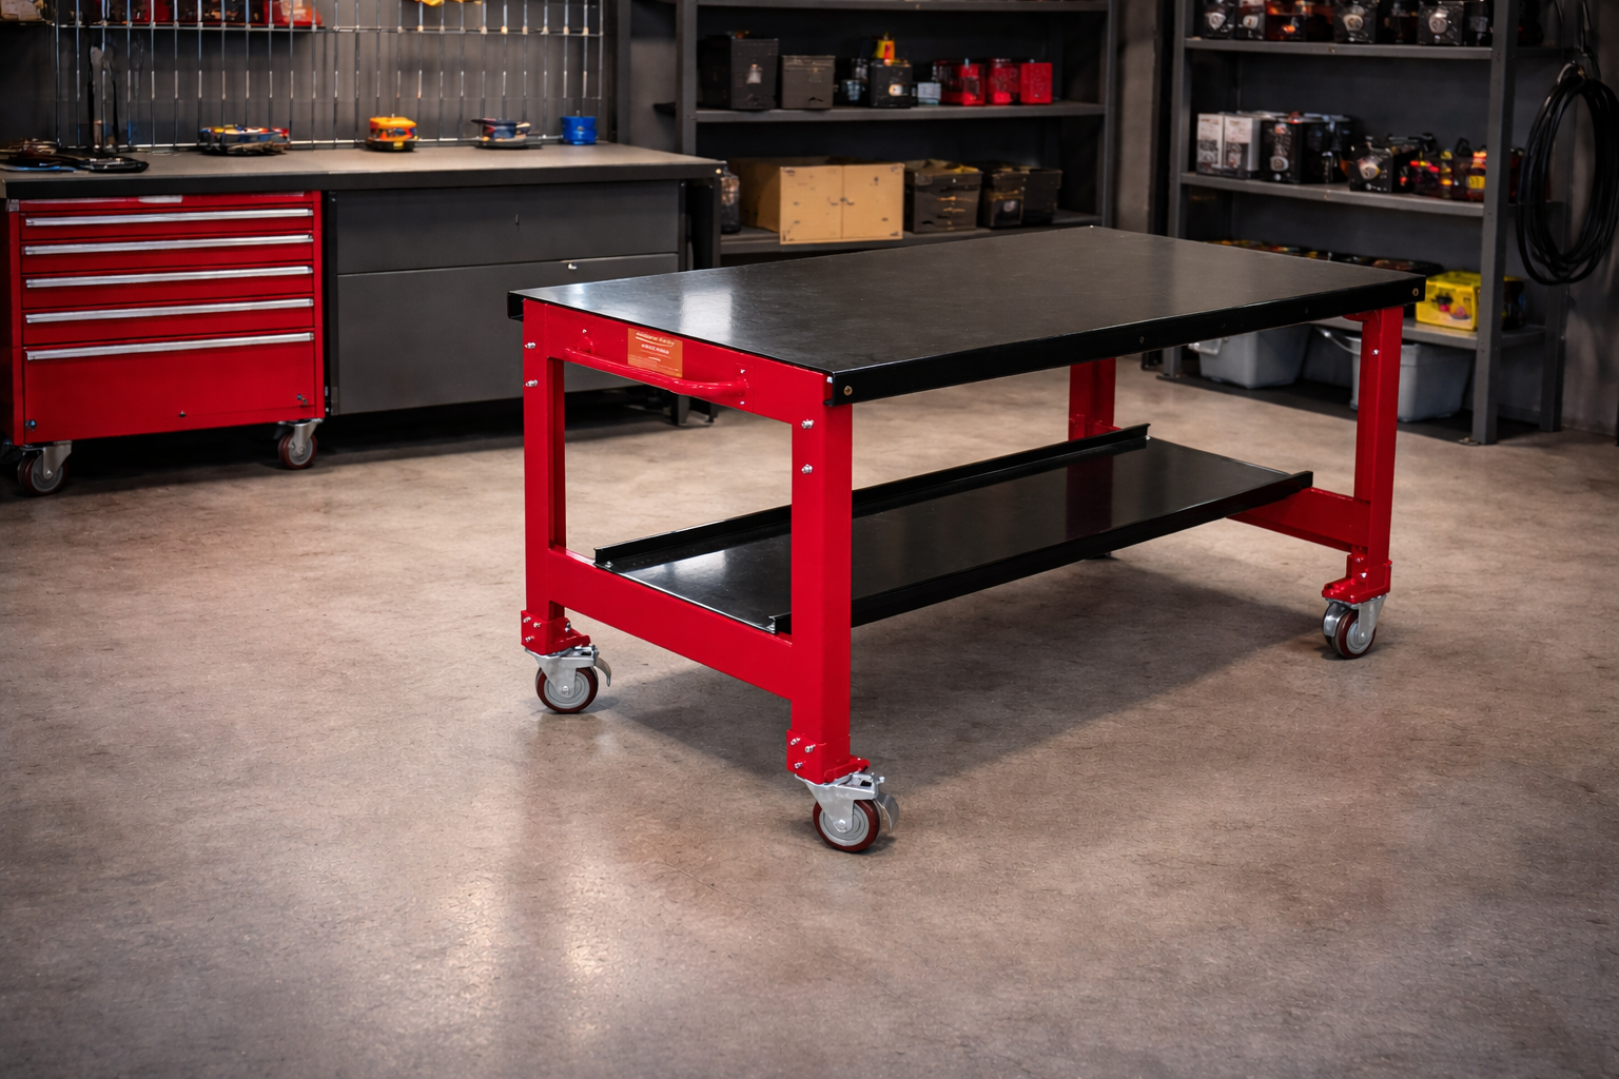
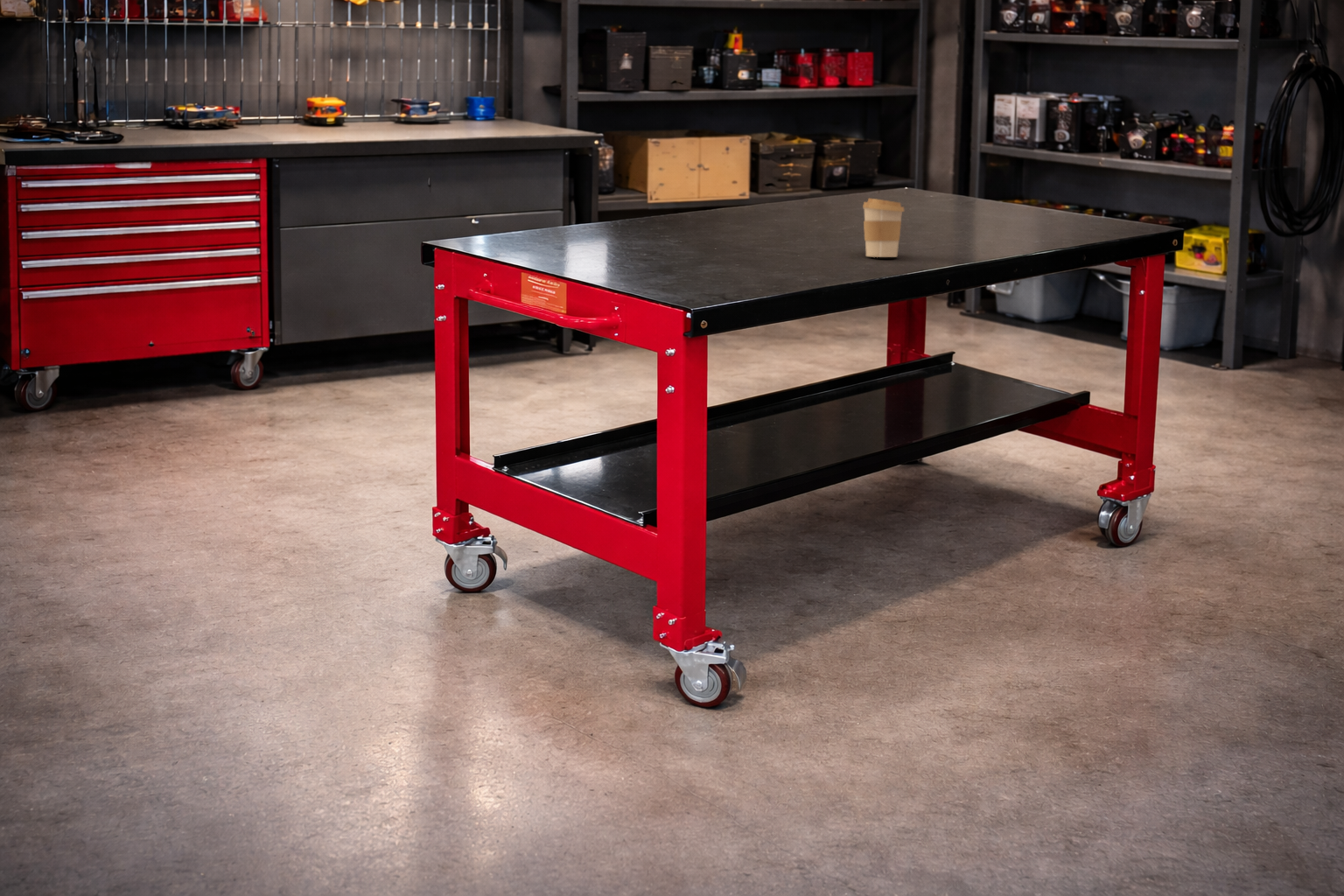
+ coffee cup [862,198,905,258]
